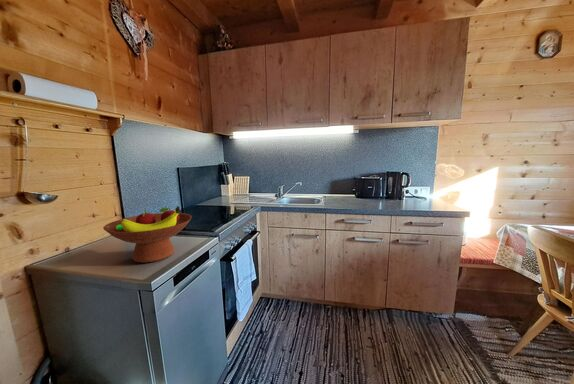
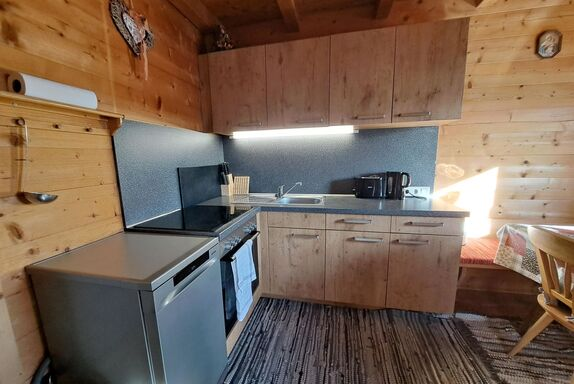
- fruit bowl [102,205,193,263]
